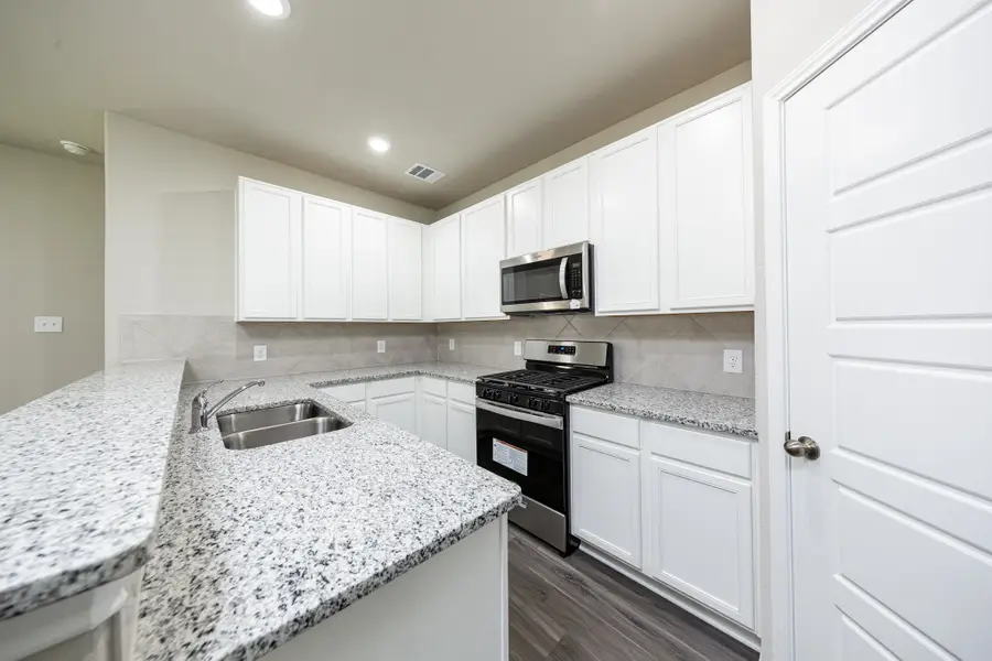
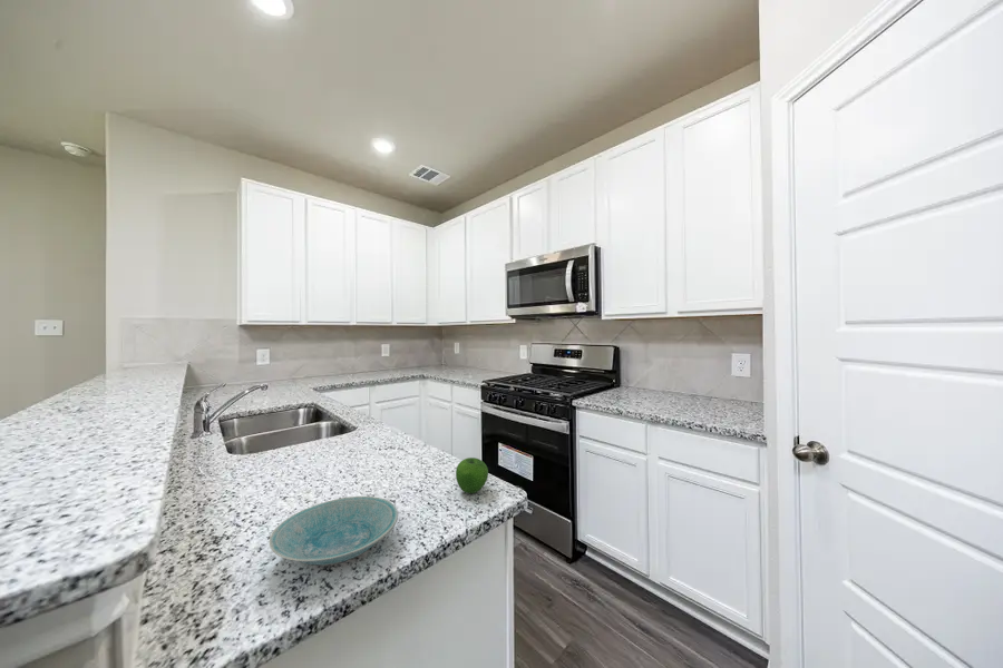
+ apple [455,456,489,494]
+ bowl [269,495,399,566]
